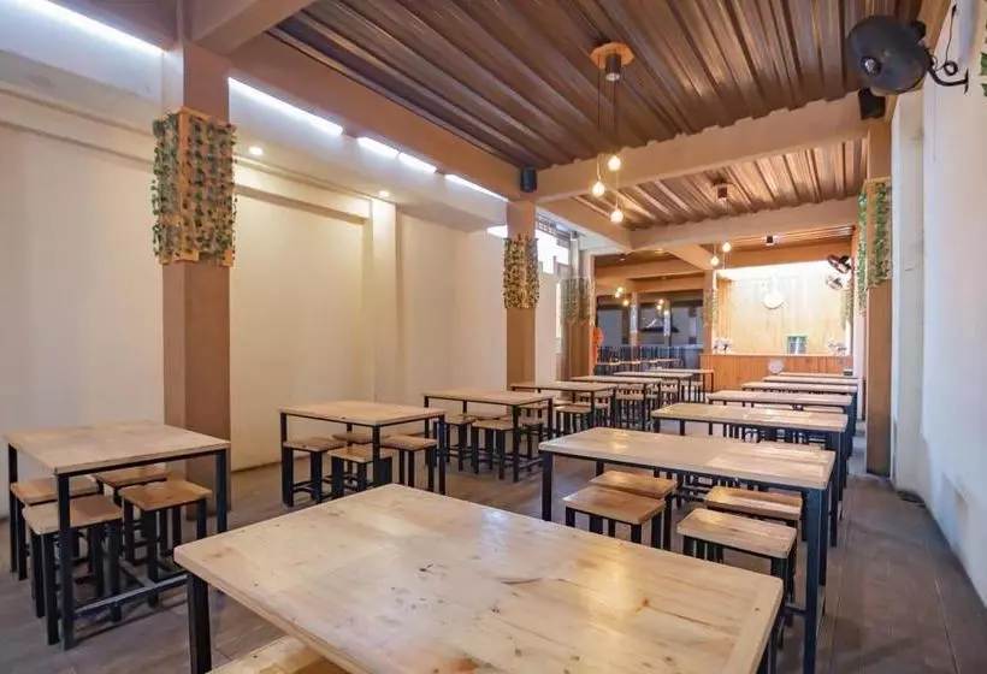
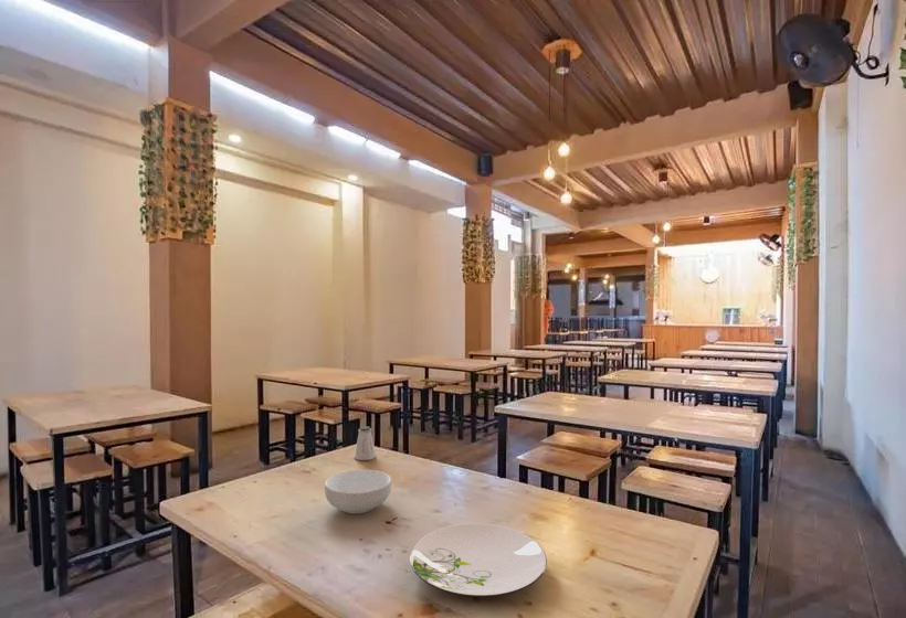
+ plate [409,522,548,598]
+ cereal bowl [324,469,392,515]
+ saltshaker [354,425,377,461]
